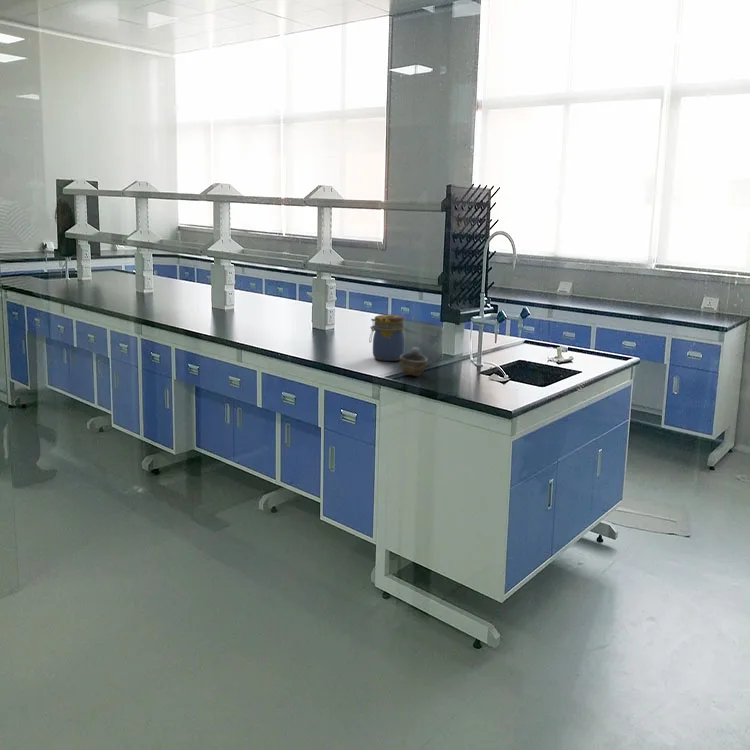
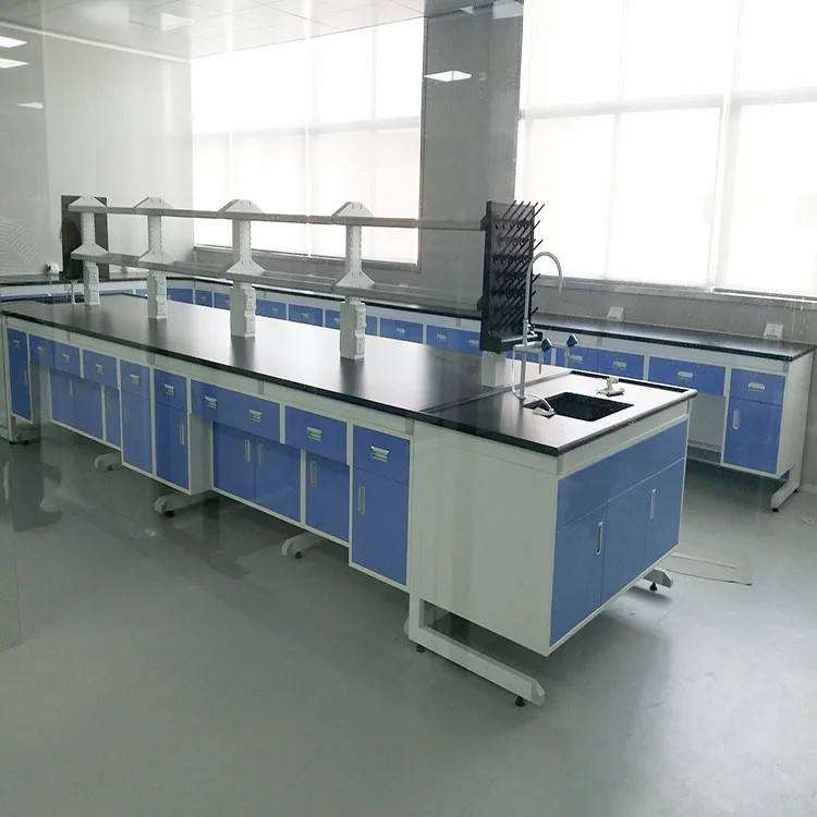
- cup [400,346,428,377]
- jar [368,313,405,362]
